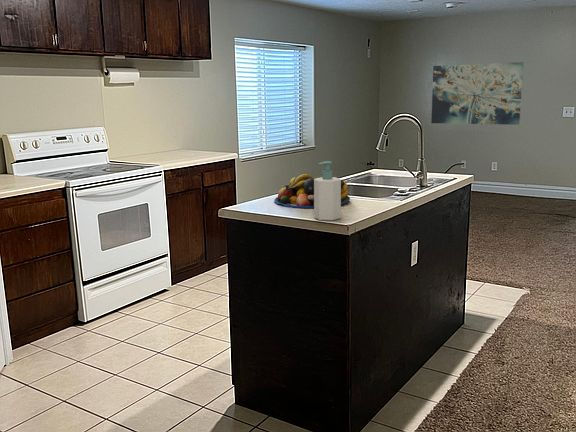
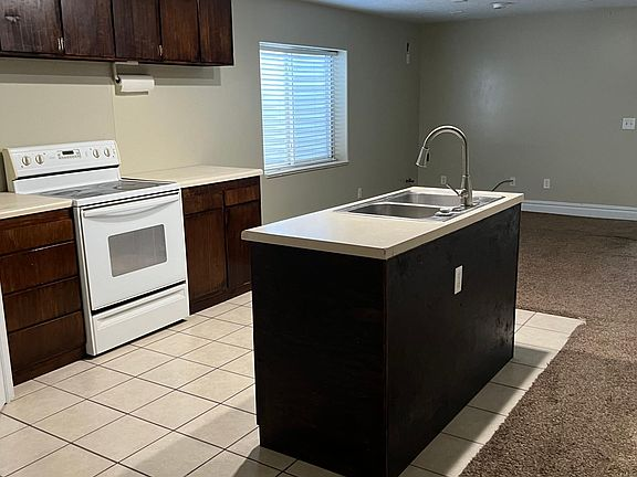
- soap bottle [313,160,342,222]
- wall art [430,61,525,126]
- fruit bowl [273,173,351,209]
